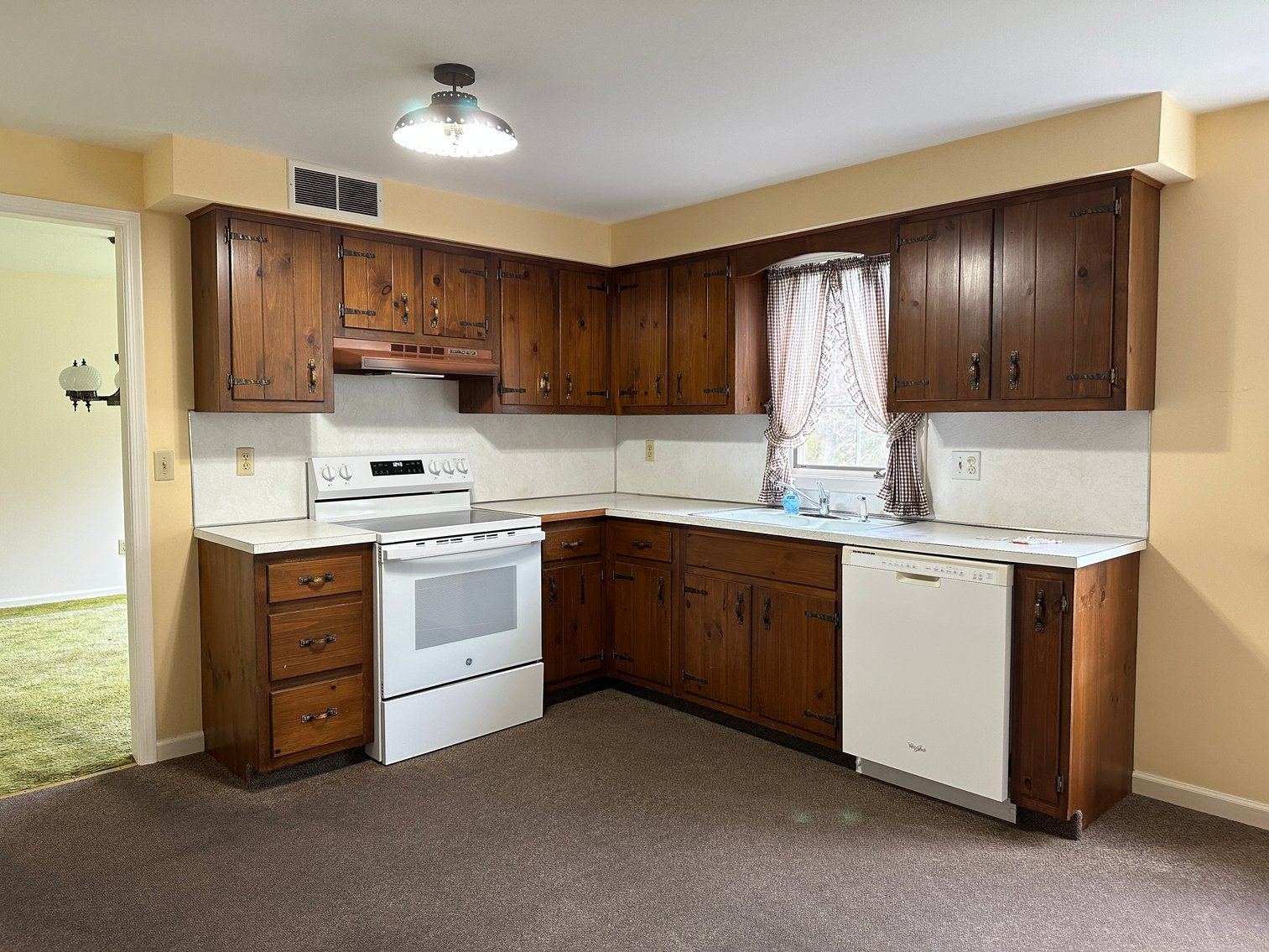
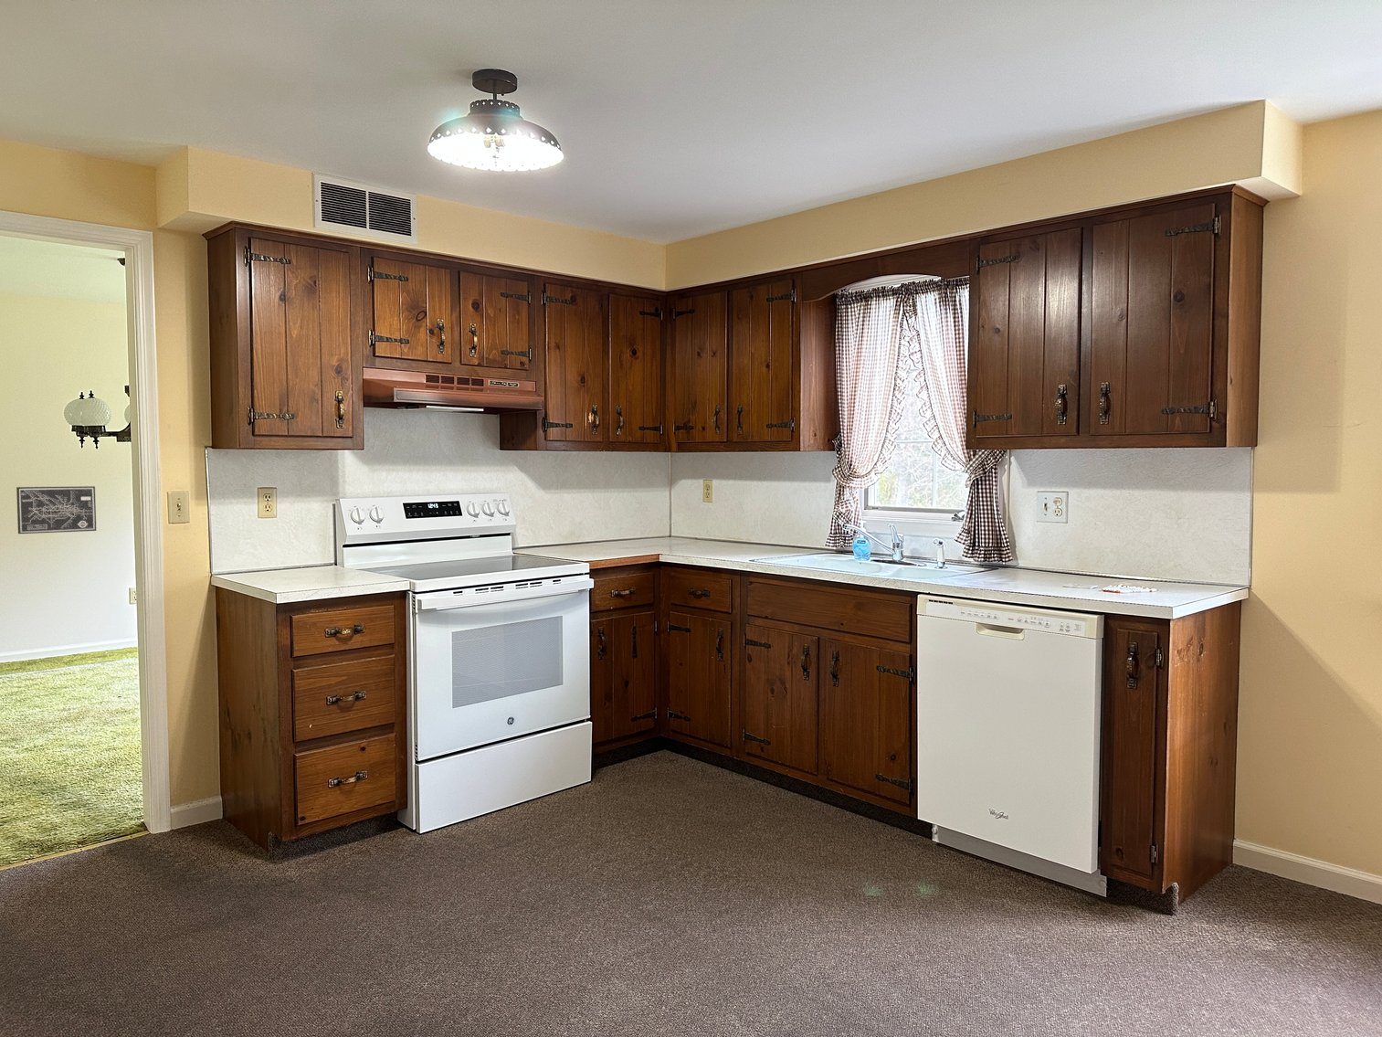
+ wall art [15,485,97,535]
